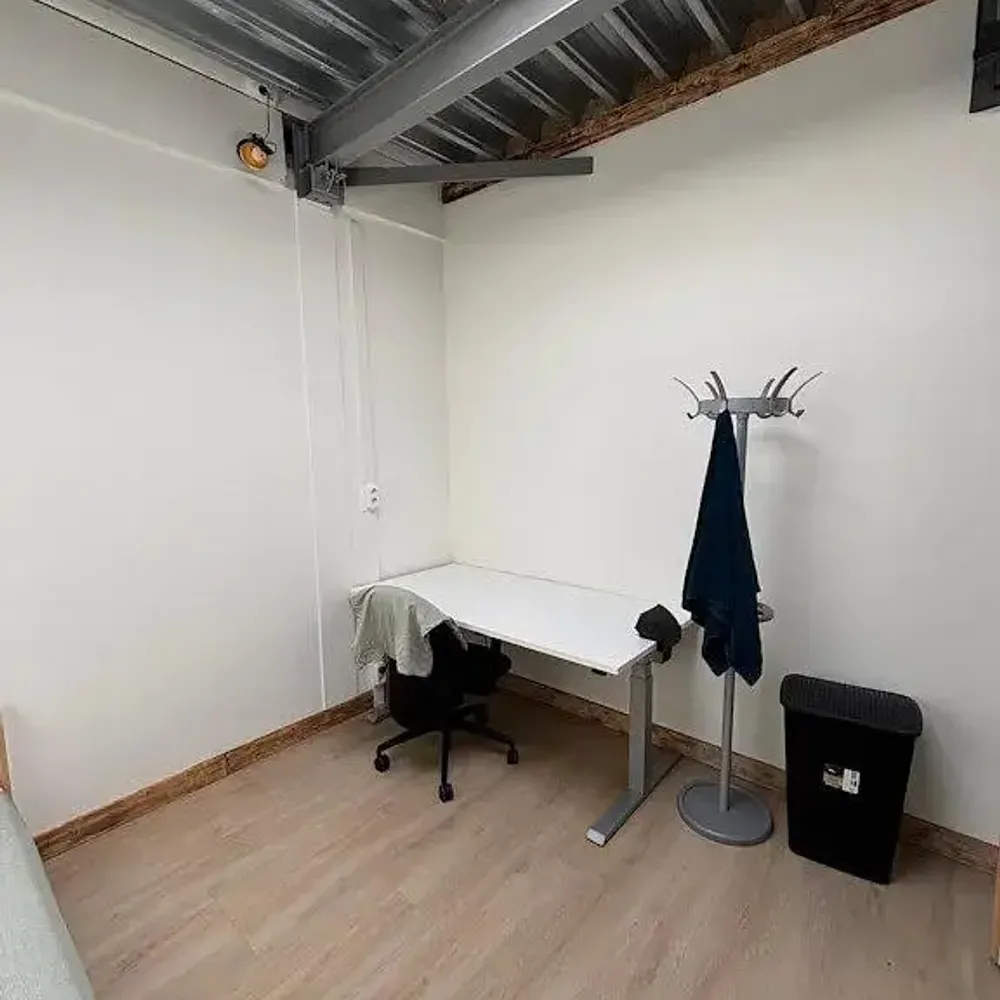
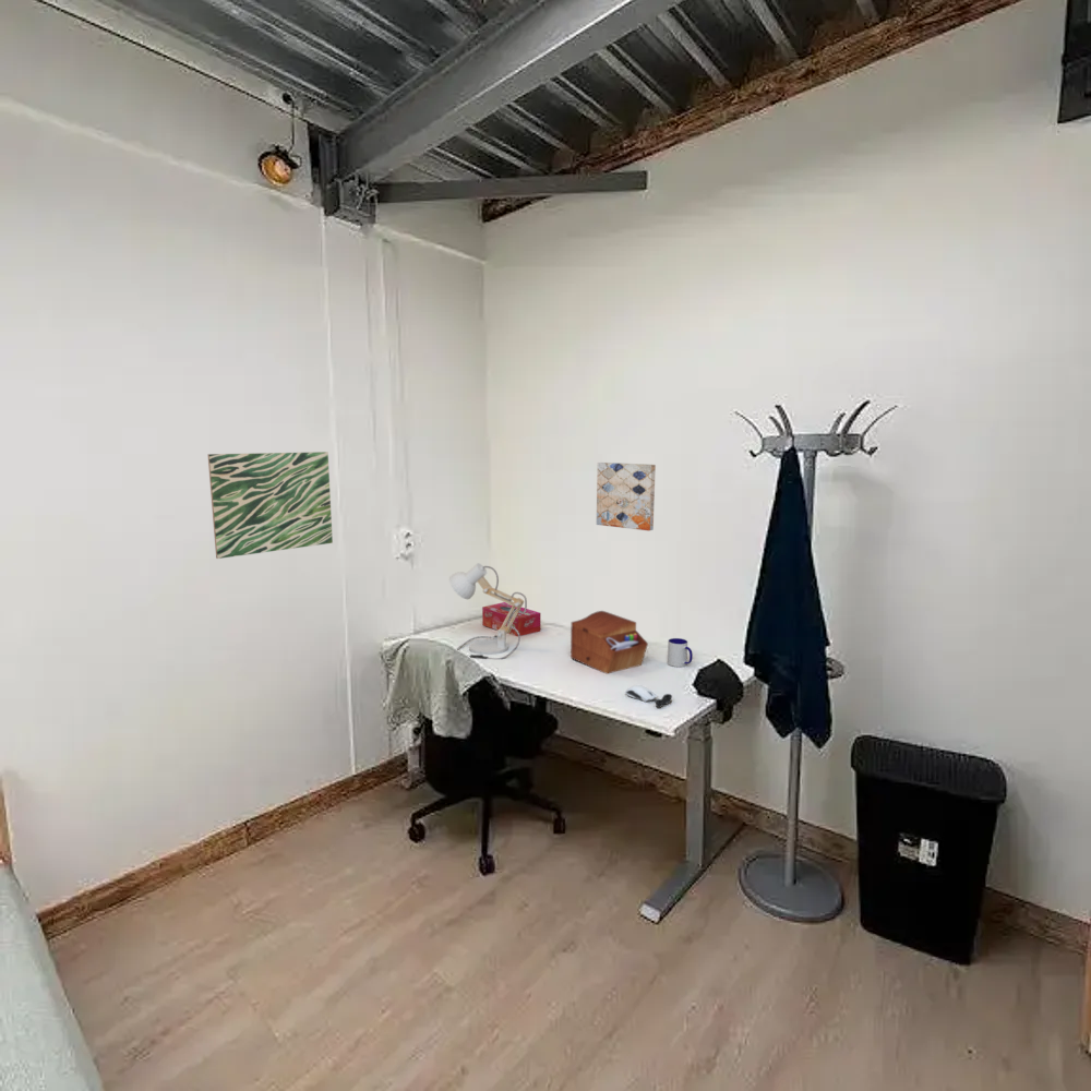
+ wall art [596,461,657,531]
+ tissue box [481,601,542,637]
+ computer mouse [624,684,673,709]
+ sewing box [570,610,649,675]
+ mug [667,637,694,668]
+ desk lamp [448,562,528,660]
+ wall art [206,451,334,560]
